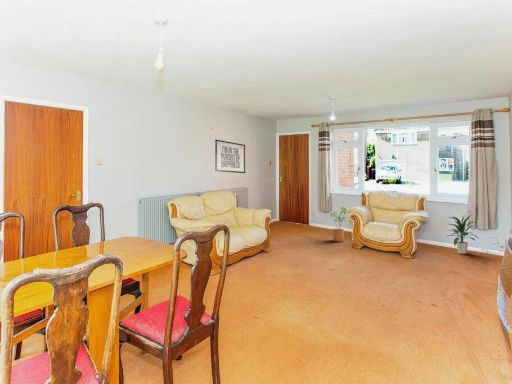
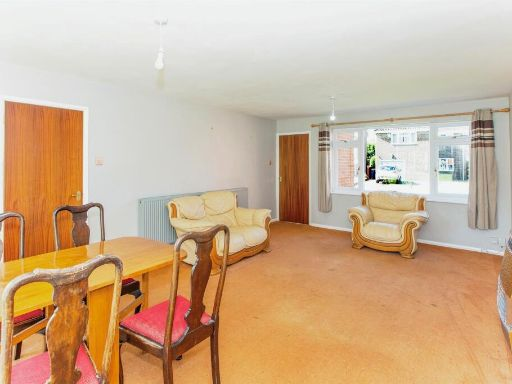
- indoor plant [446,213,480,255]
- house plant [329,205,349,243]
- mirror [214,139,246,174]
